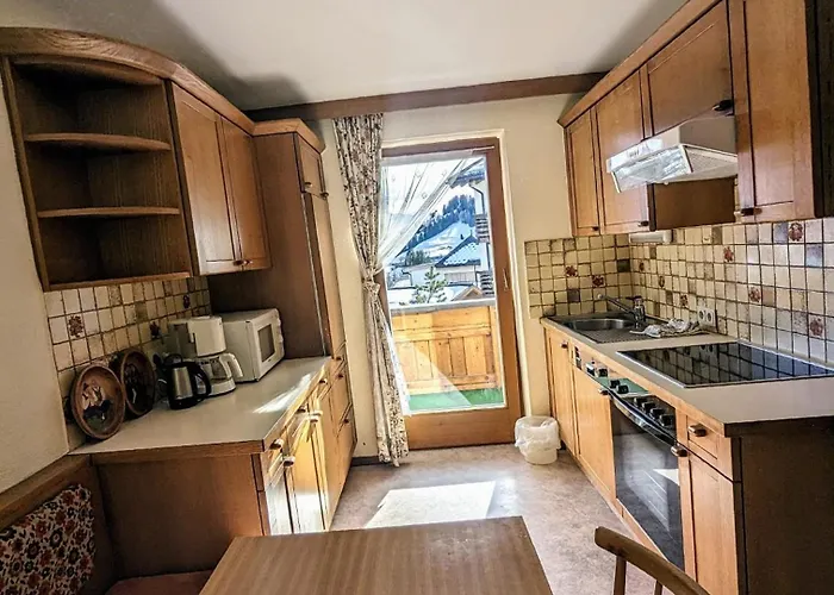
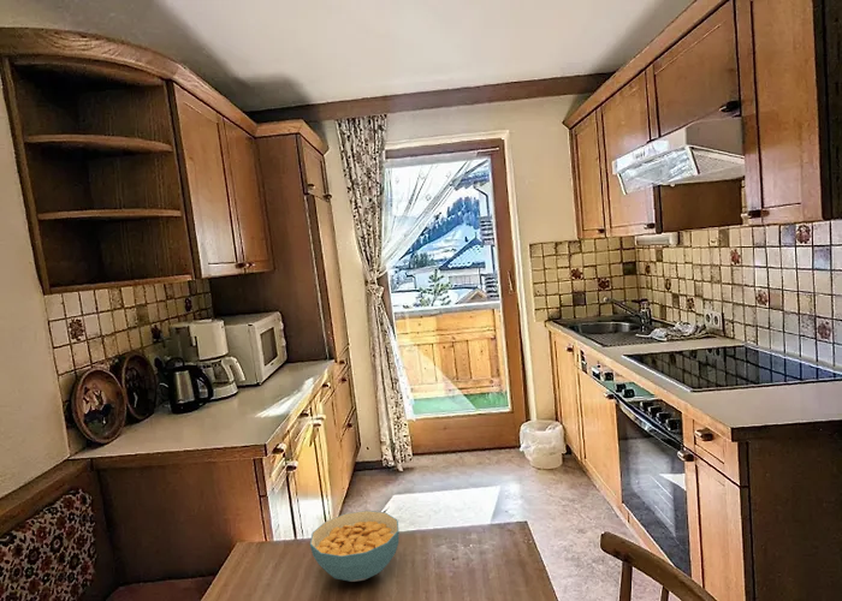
+ cereal bowl [309,510,401,583]
